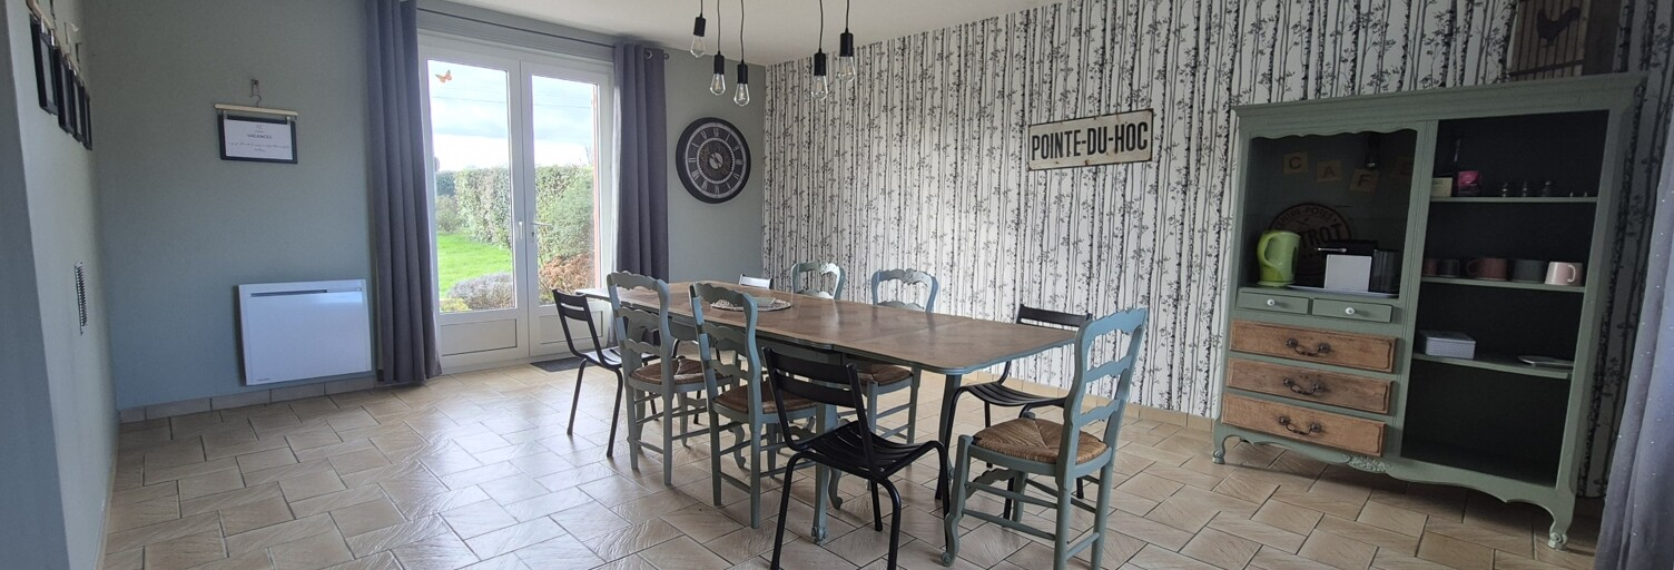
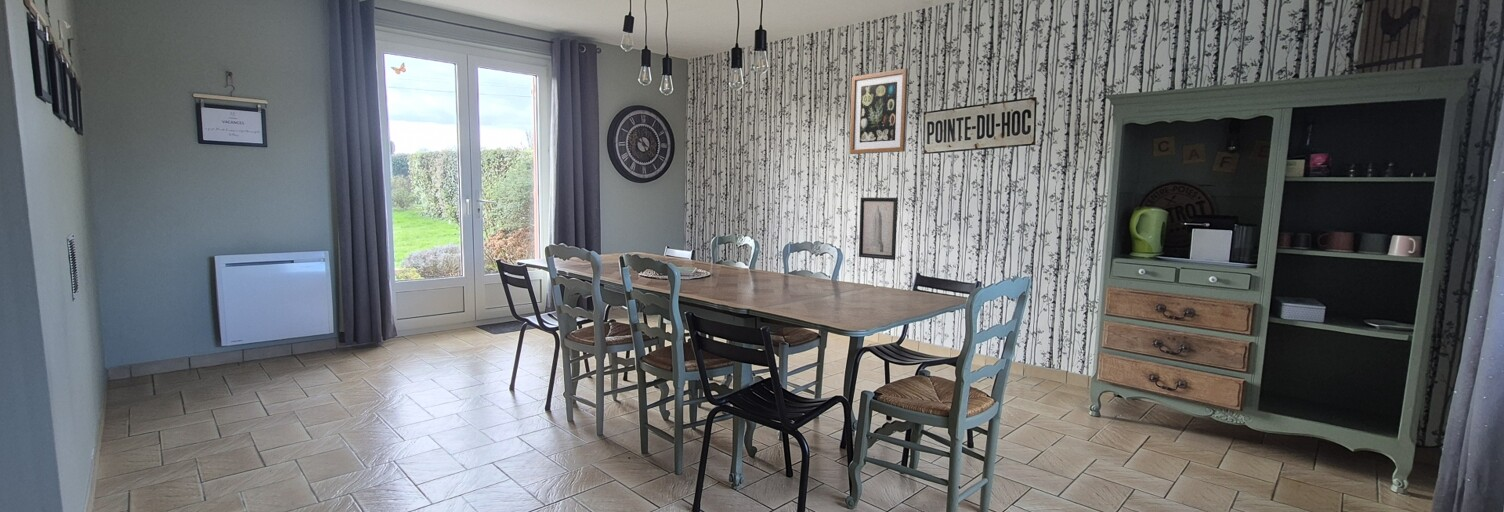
+ wall art [849,67,909,155]
+ wall art [858,196,899,261]
